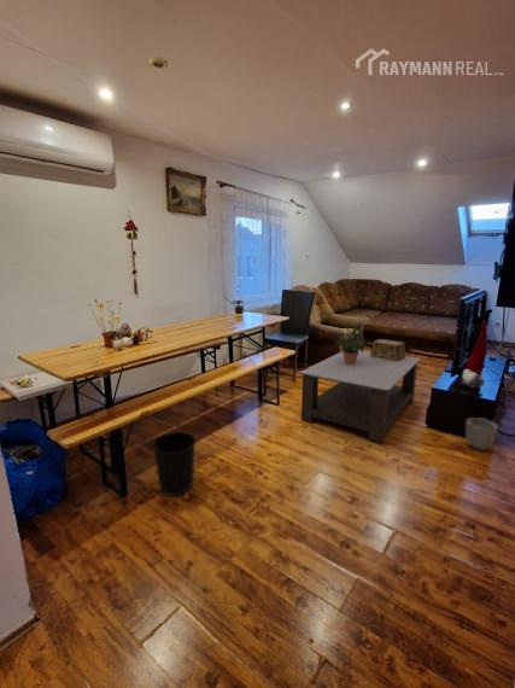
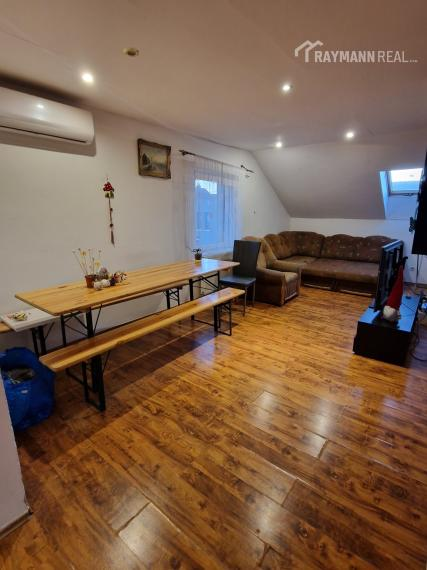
- planter [464,416,499,451]
- potted plant [333,323,370,365]
- wastebasket [151,431,197,497]
- decorative box [370,338,406,361]
- coffee table [299,349,422,444]
